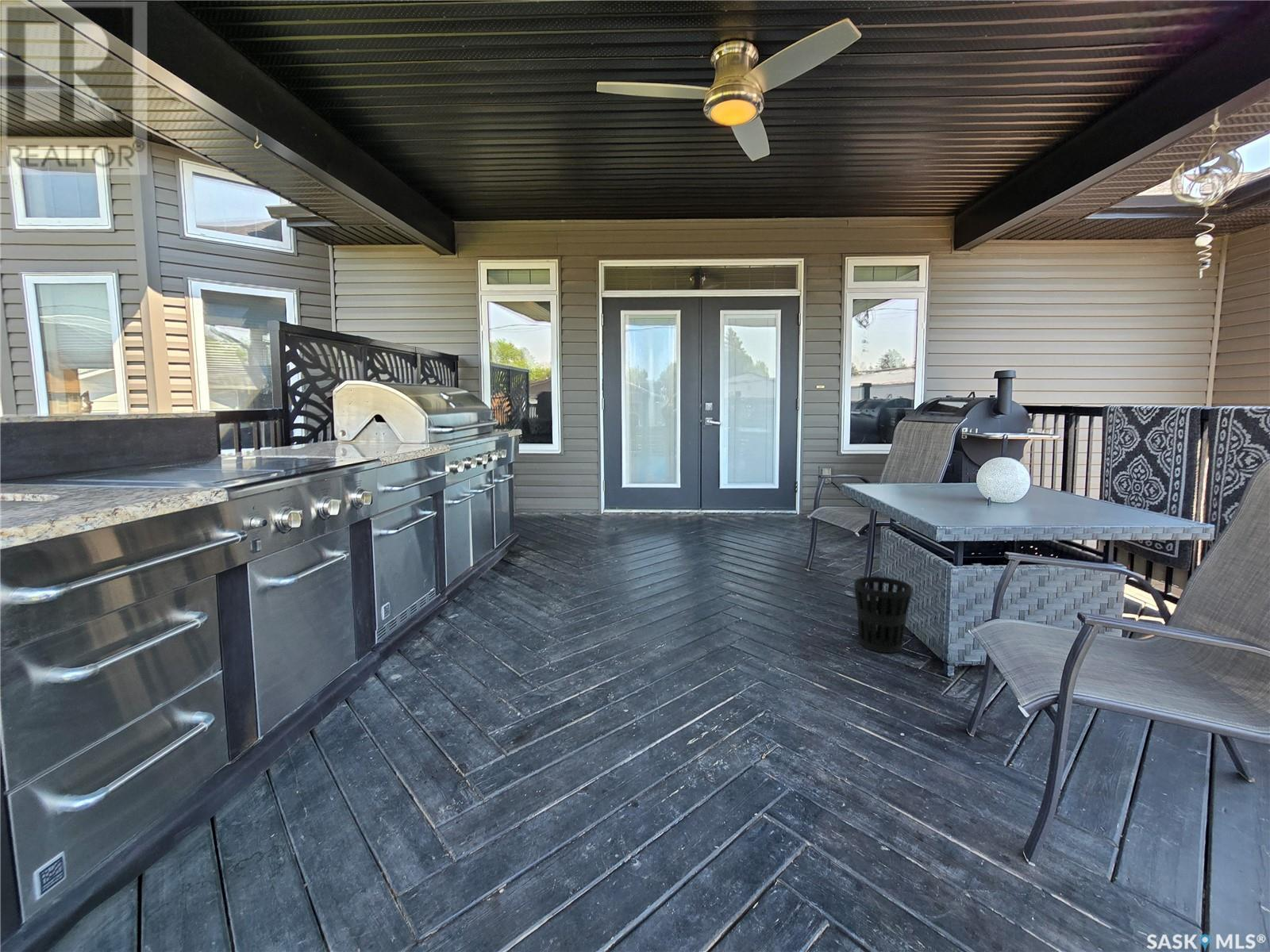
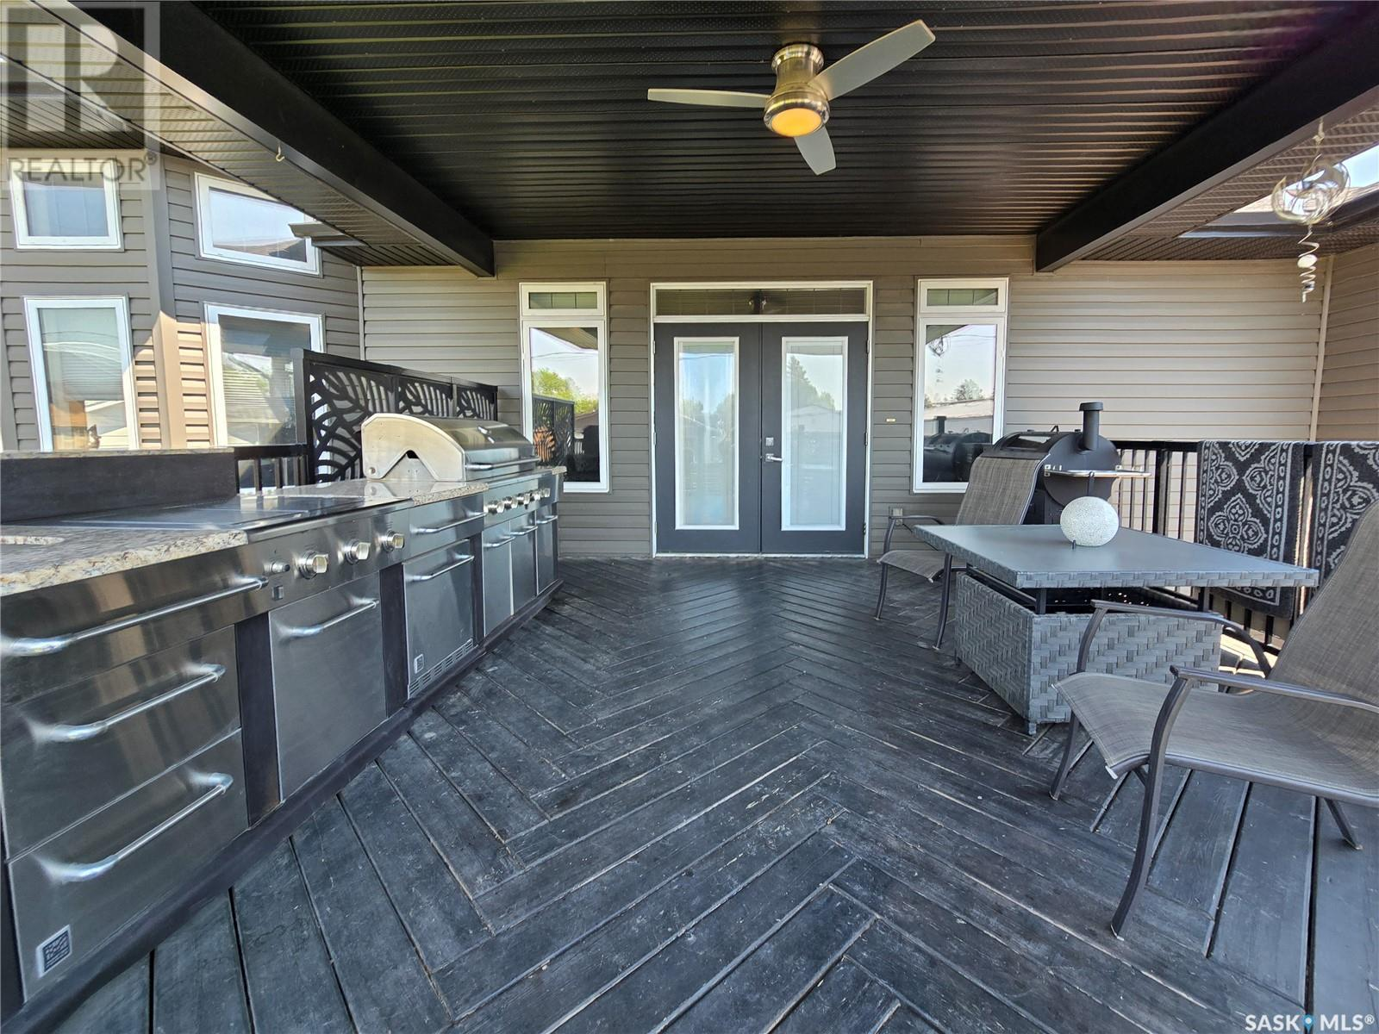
- wastebasket [853,576,913,654]
